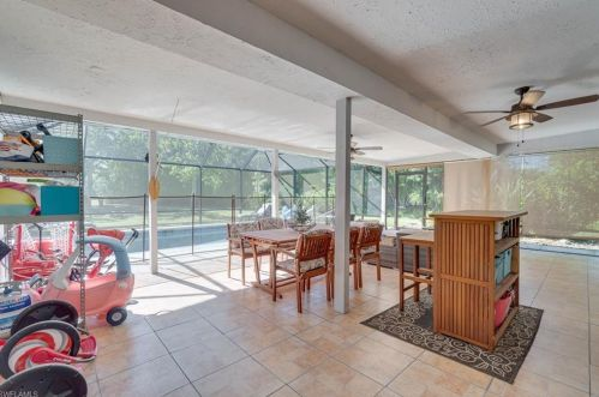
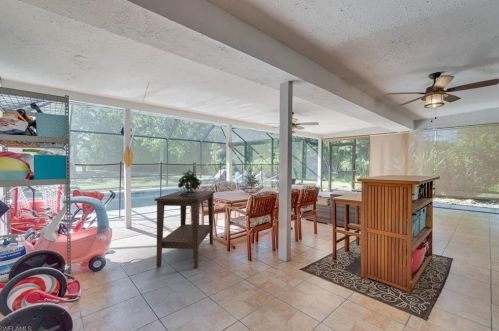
+ potted plant [177,169,202,196]
+ side table [154,189,216,269]
